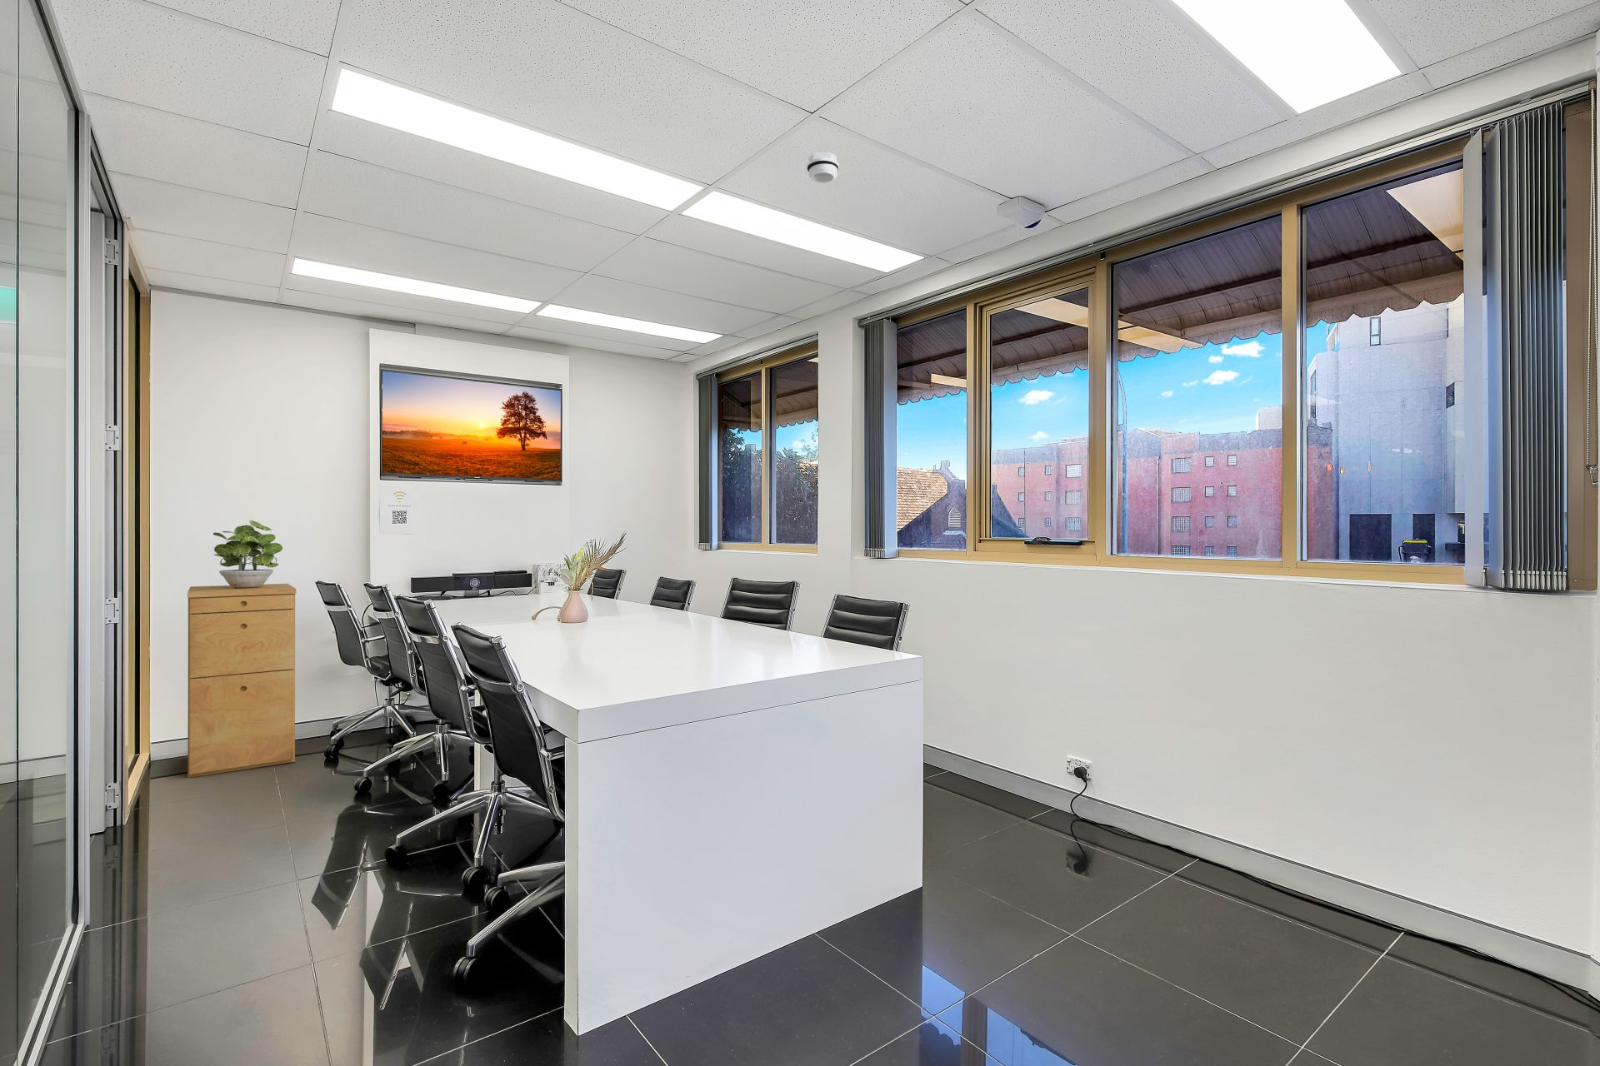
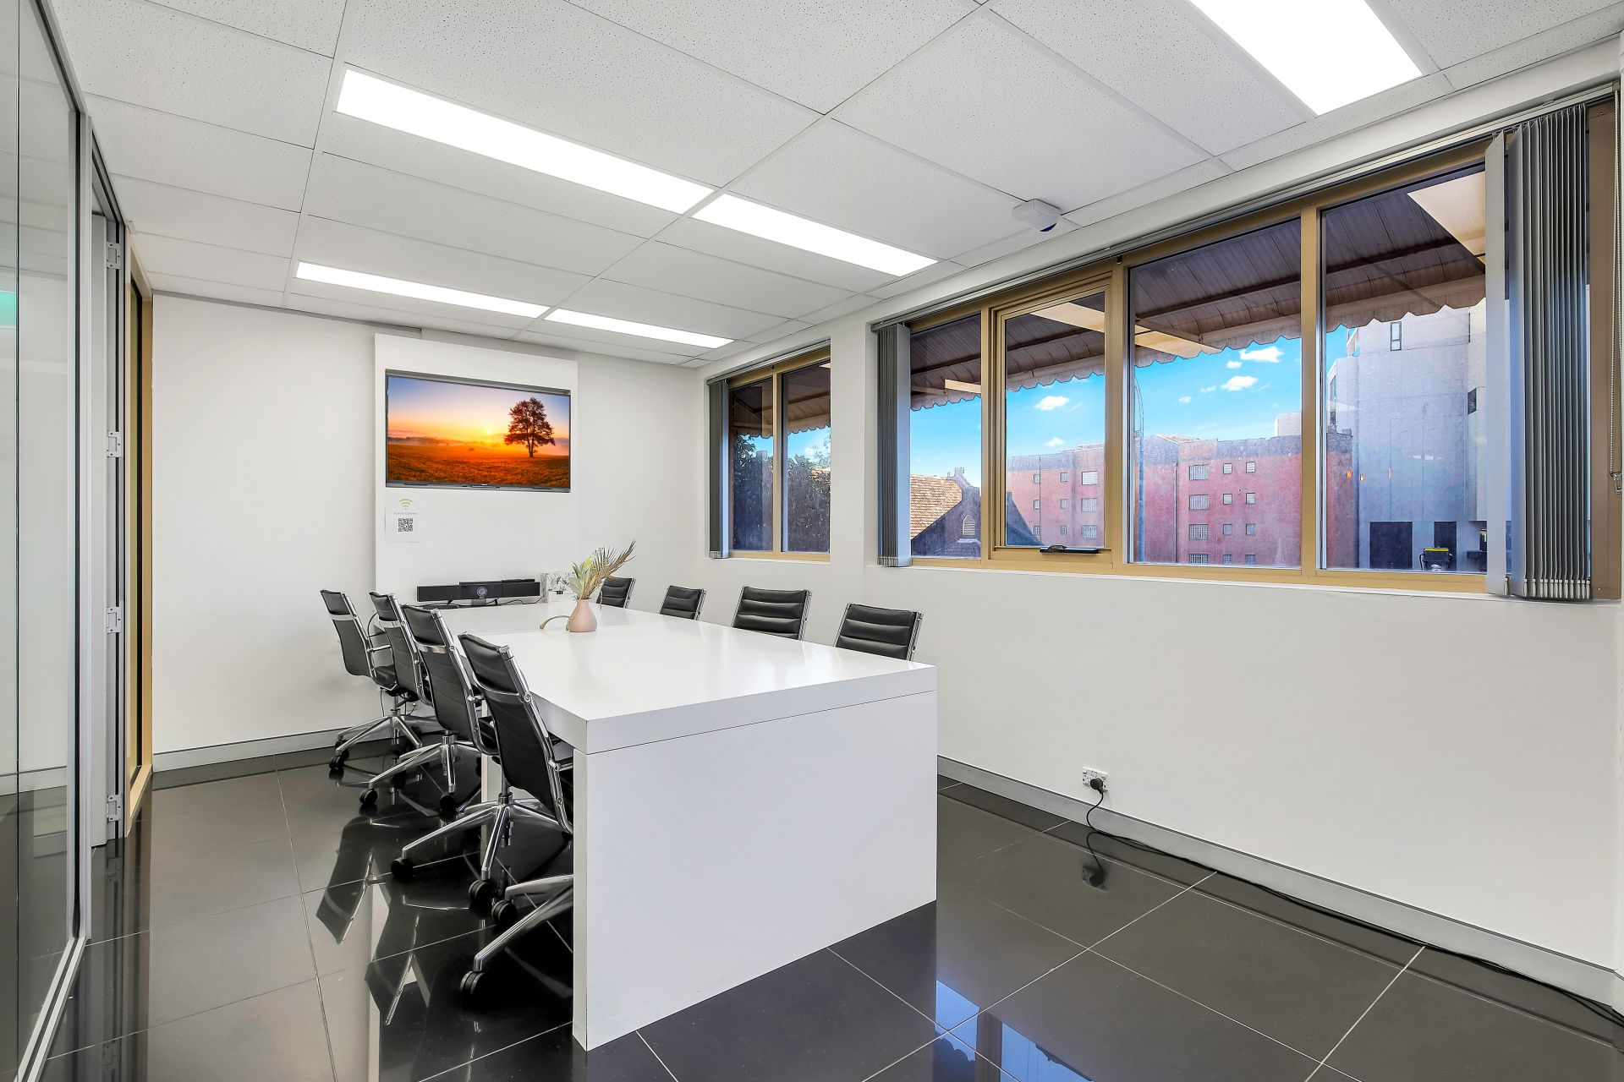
- filing cabinet [187,583,296,778]
- potted plant [213,520,283,589]
- smoke detector [806,151,840,184]
